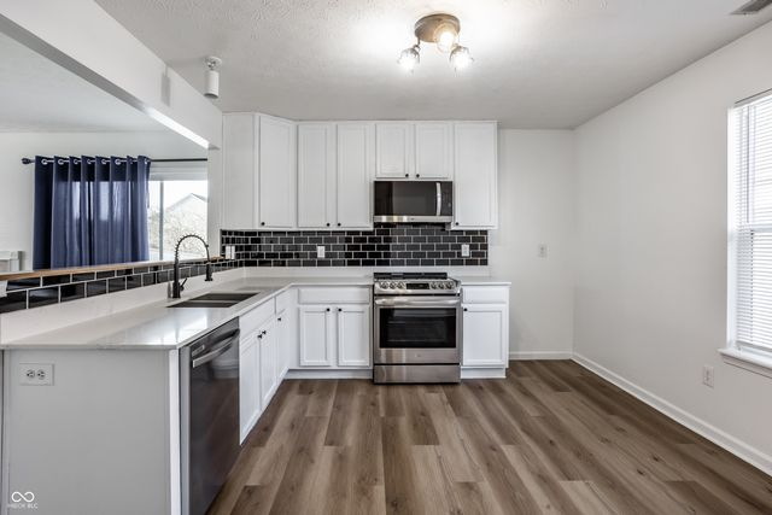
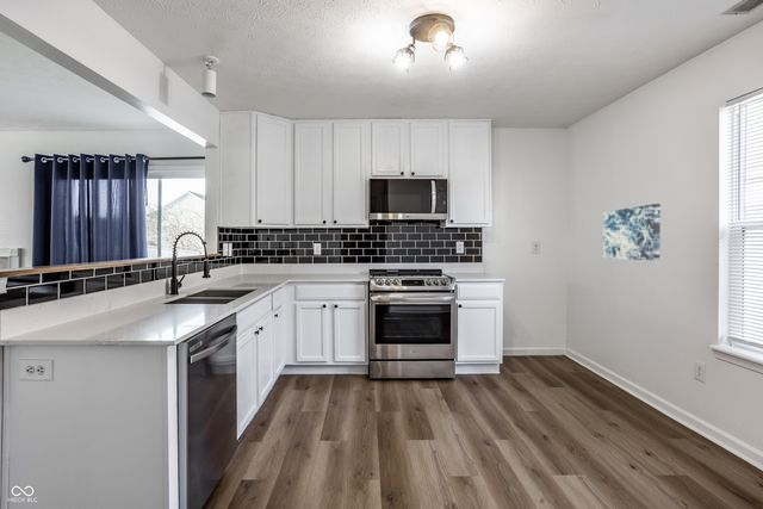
+ wall art [602,203,662,261]
